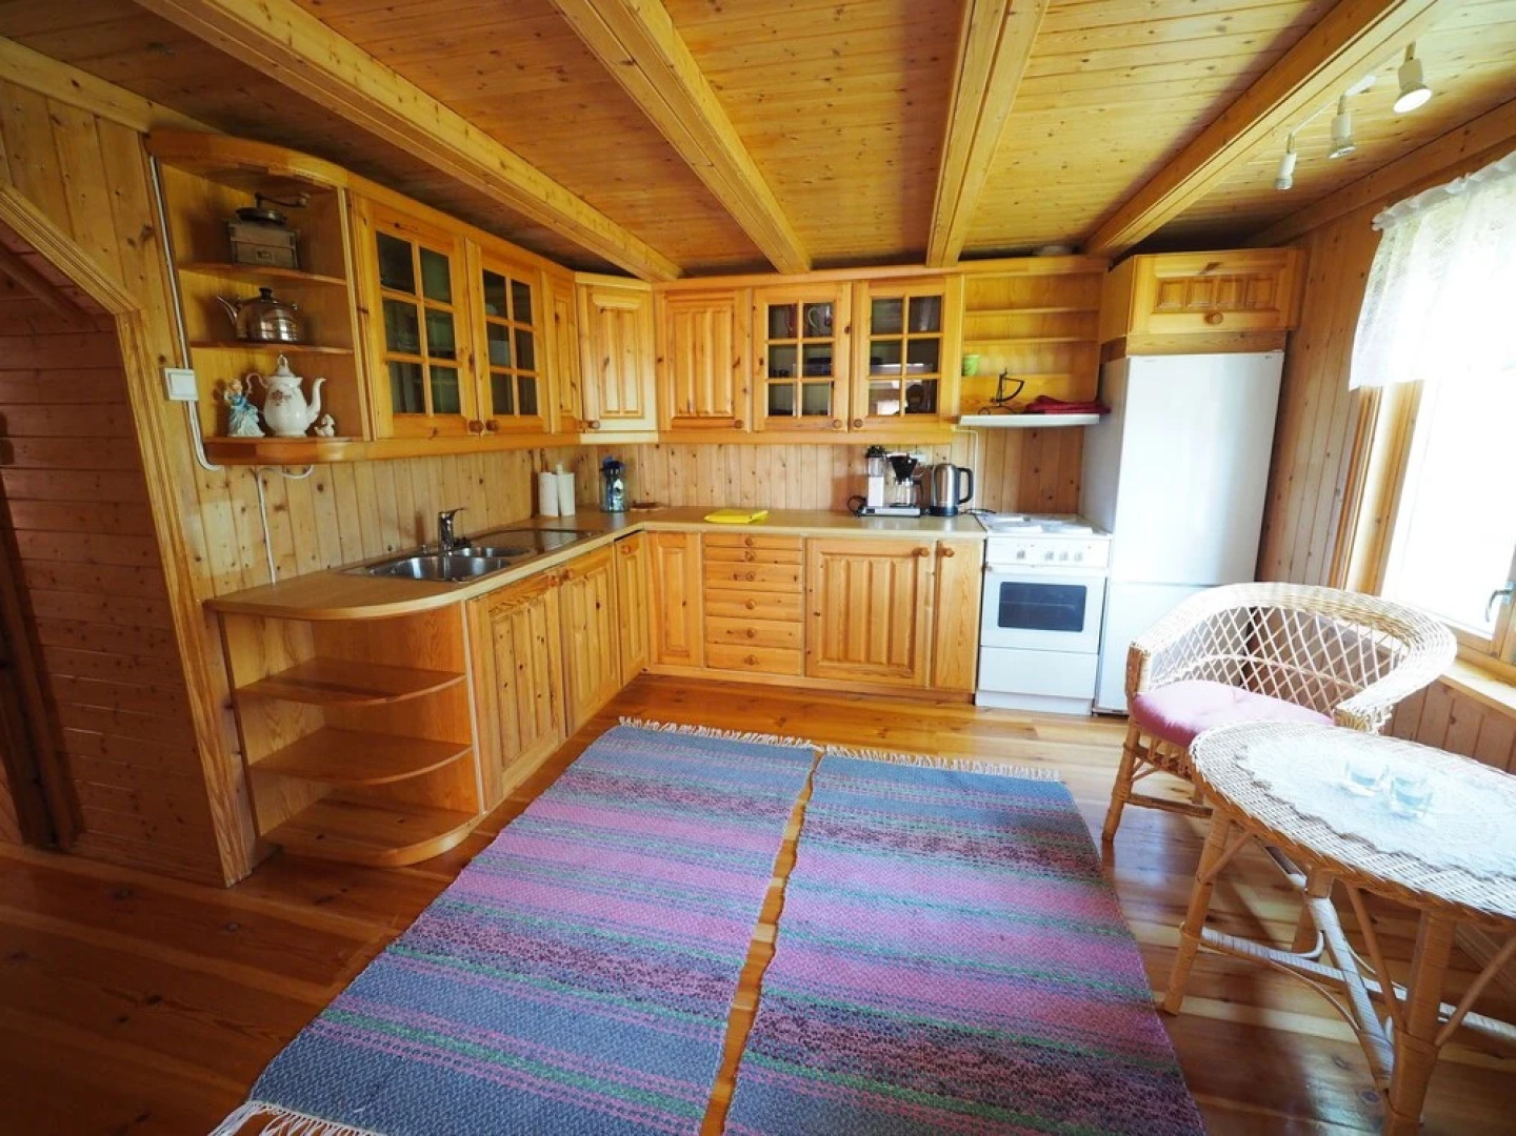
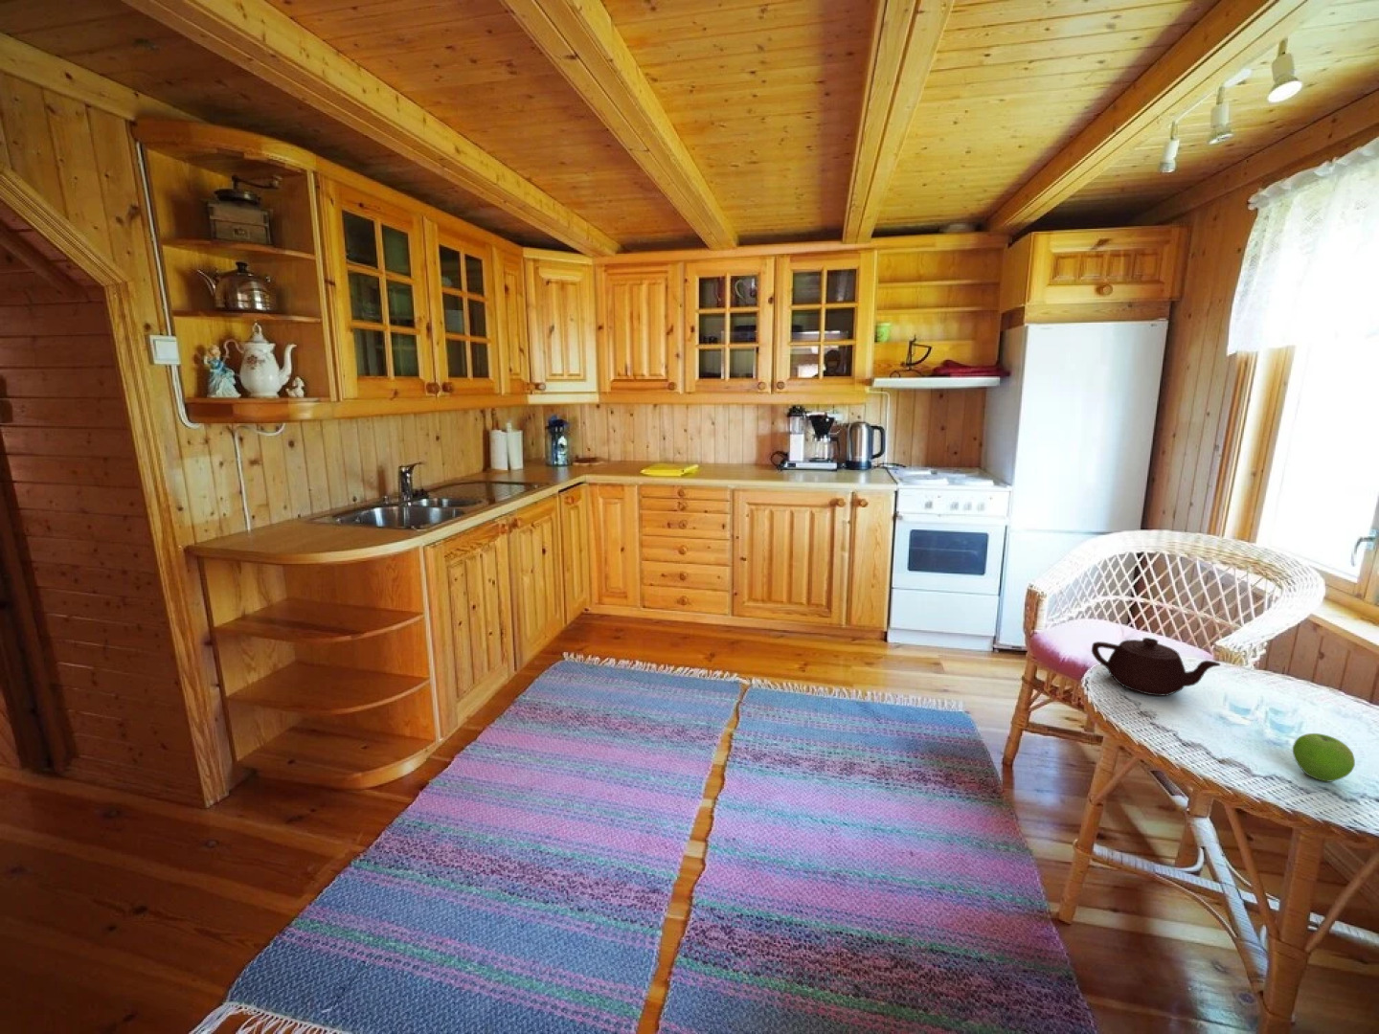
+ teapot [1091,636,1220,697]
+ fruit [1292,732,1356,783]
